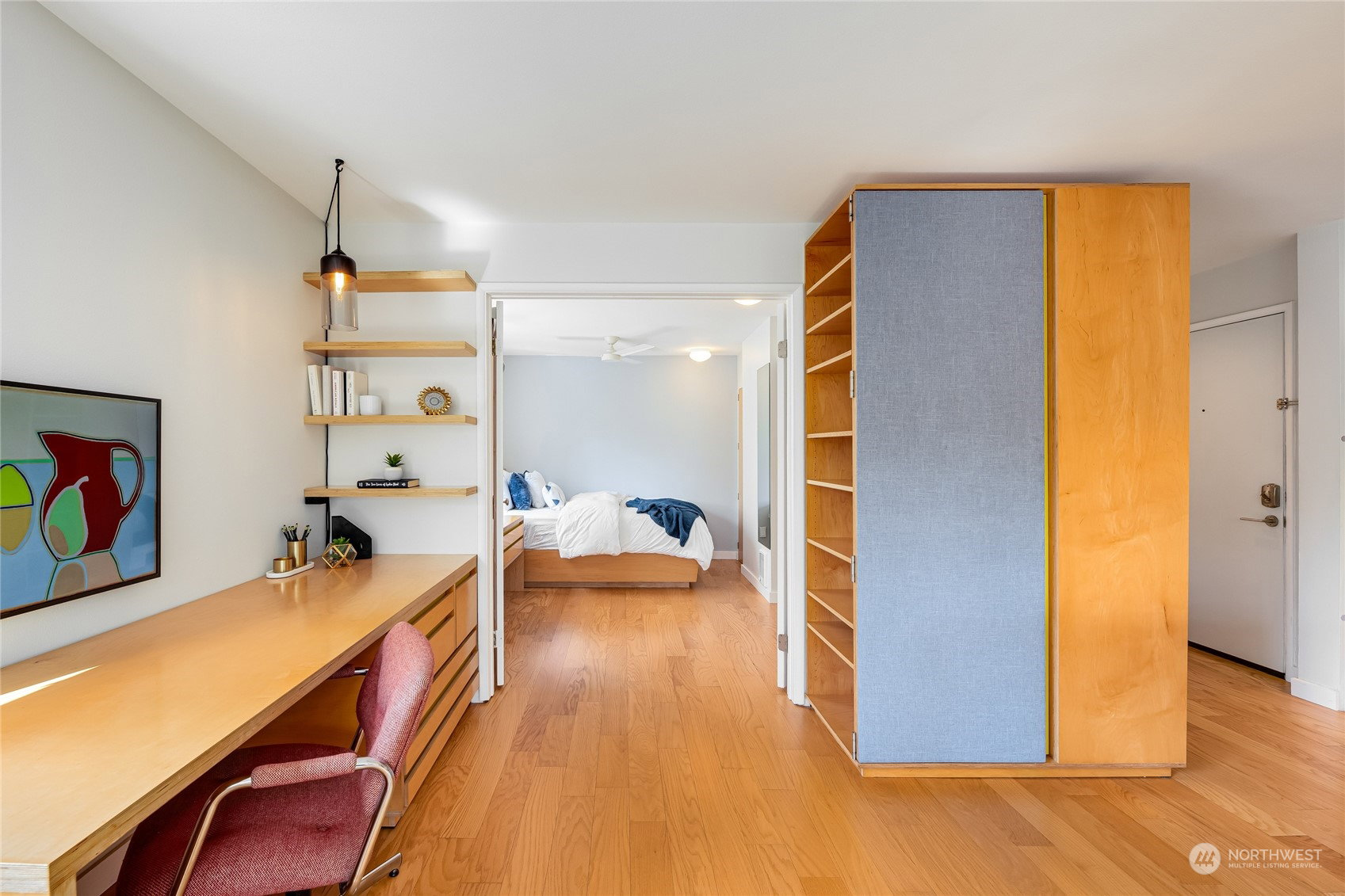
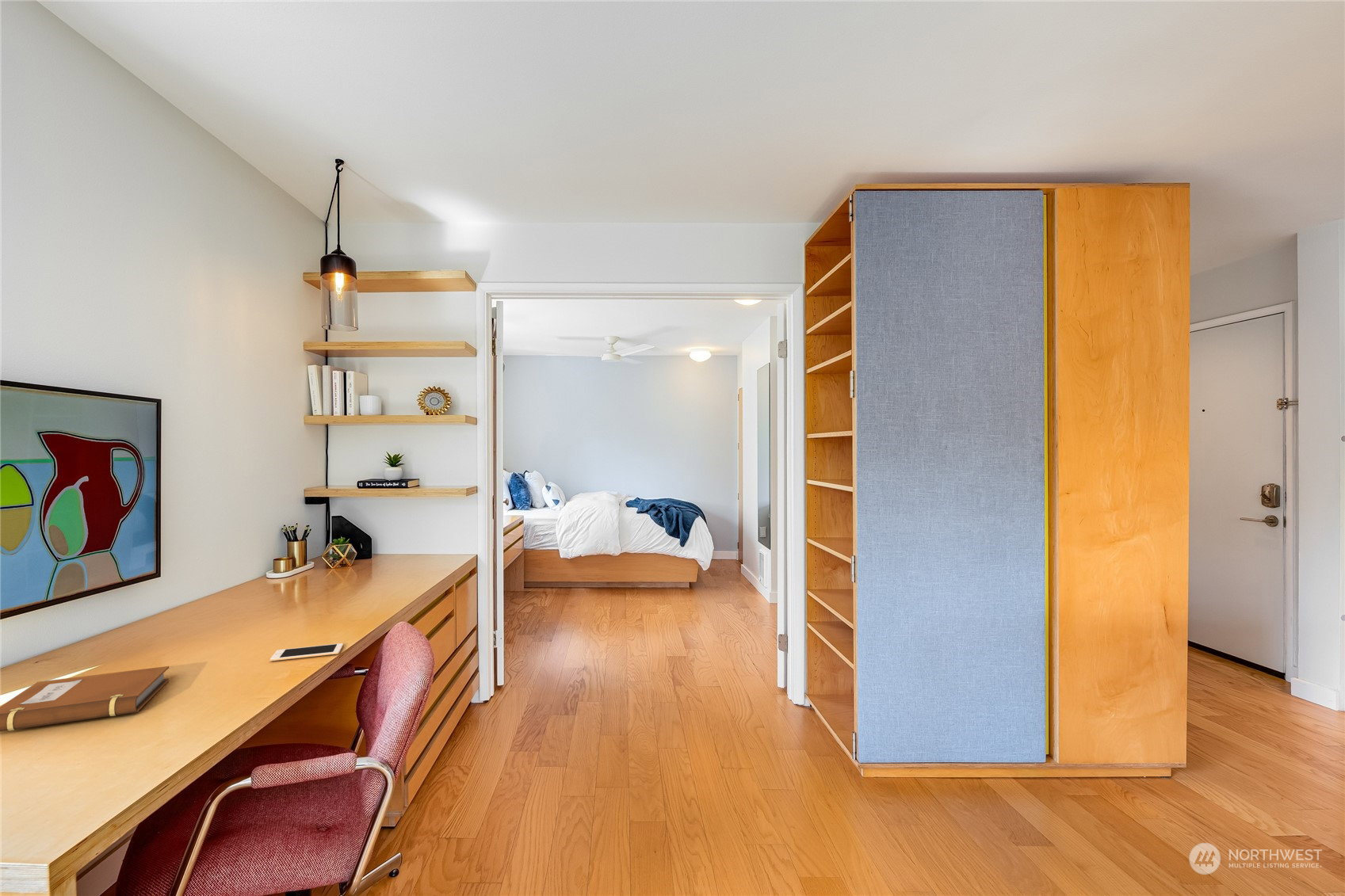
+ cell phone [269,642,344,662]
+ notebook [0,665,170,732]
